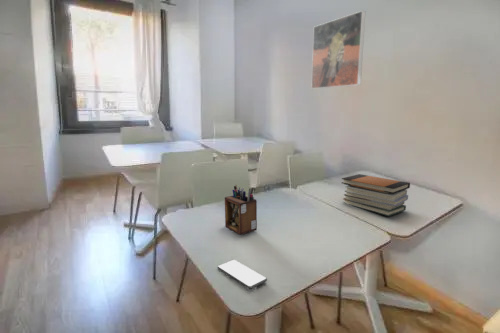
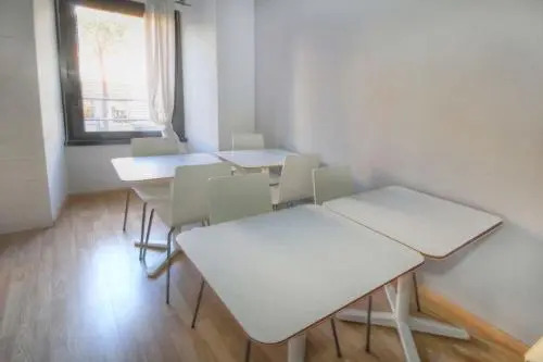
- smartphone [217,259,268,290]
- desk organizer [224,185,258,236]
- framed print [310,10,366,90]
- book stack [340,173,411,217]
